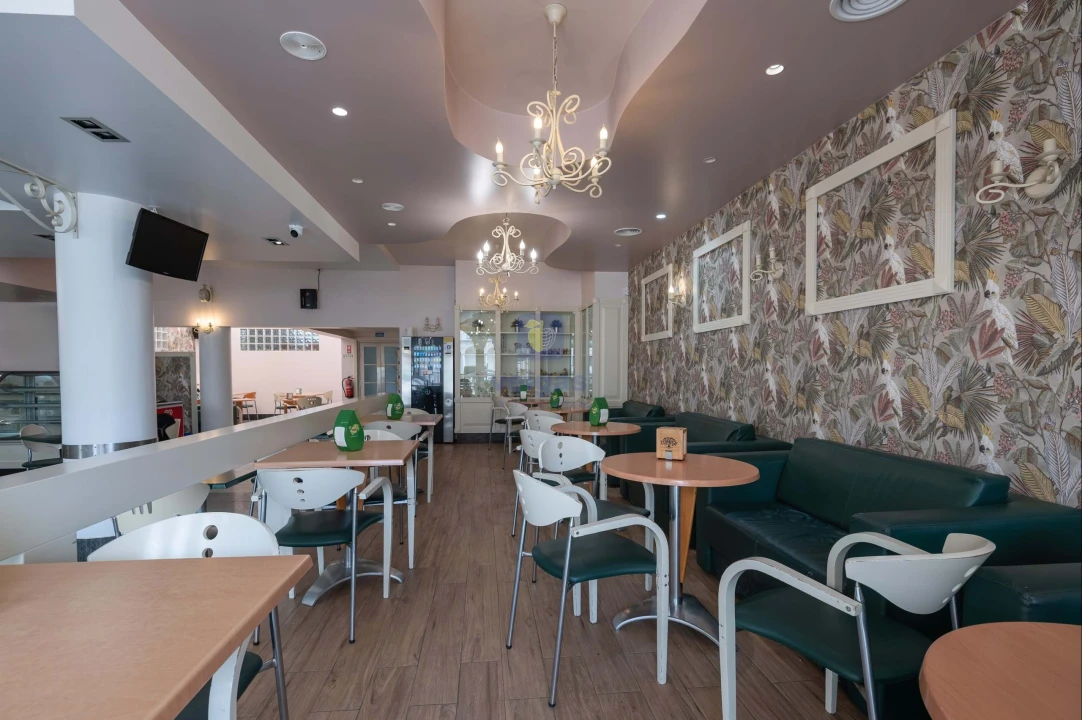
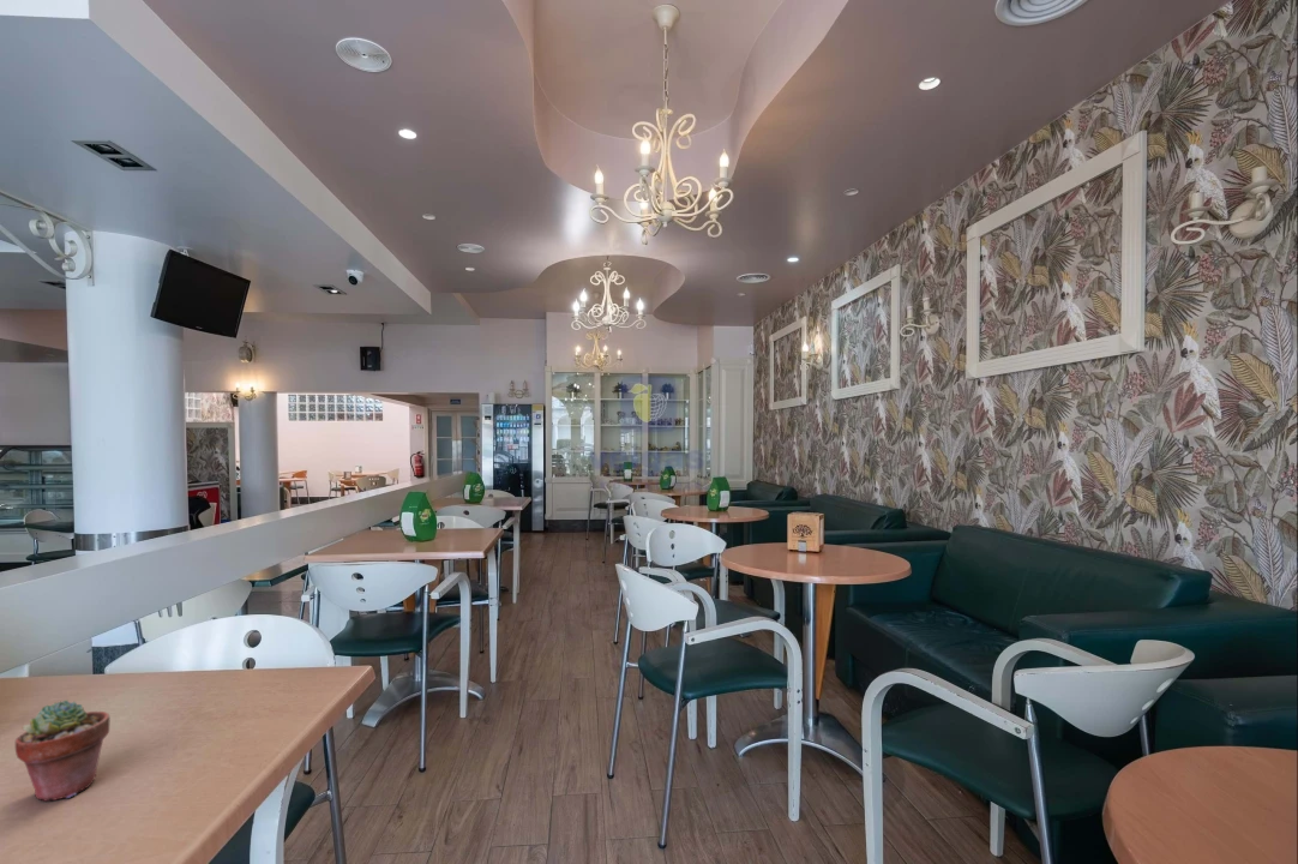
+ potted succulent [14,700,112,803]
